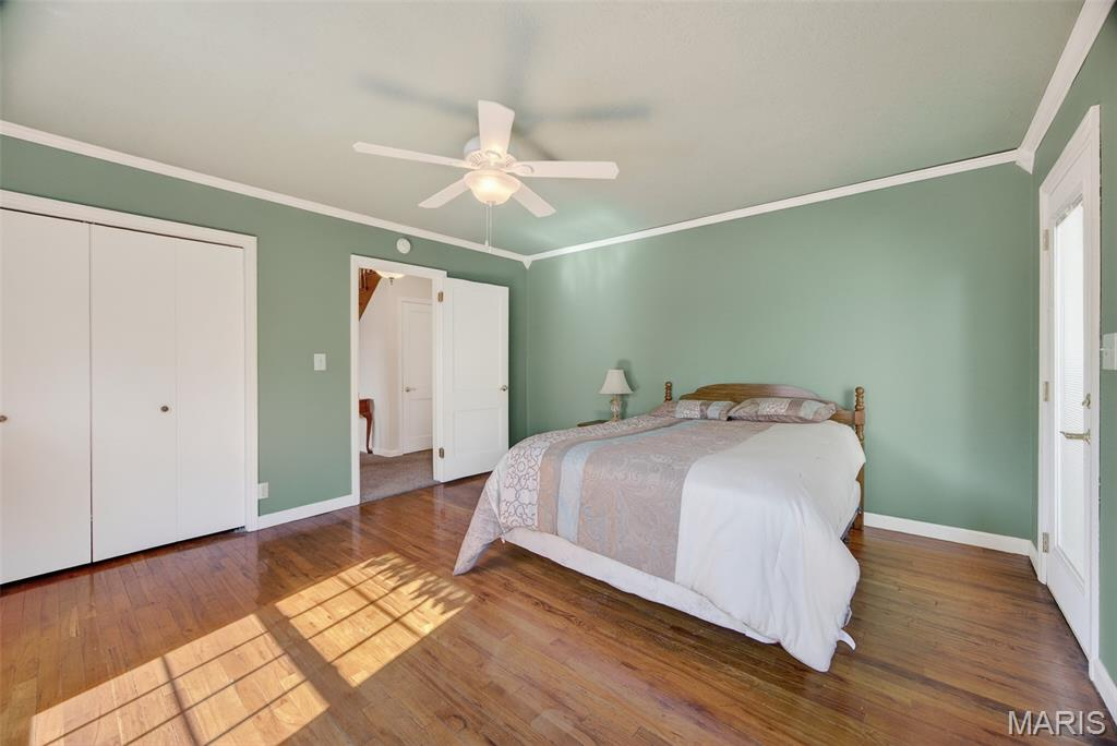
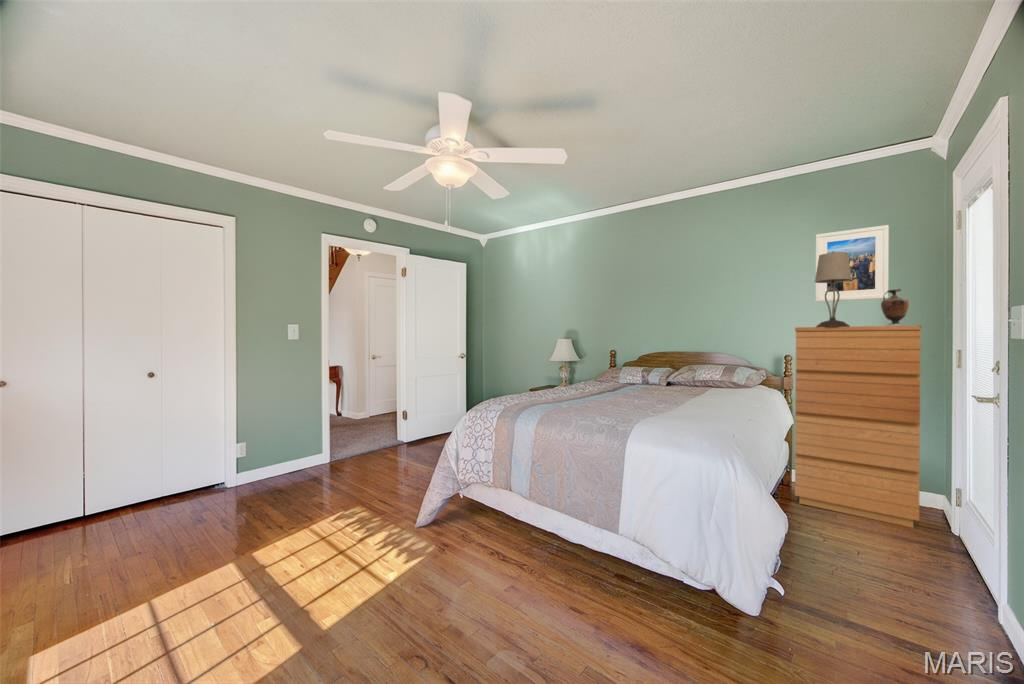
+ dresser [794,325,923,529]
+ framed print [815,224,890,303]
+ vase [880,287,910,326]
+ table lamp [814,252,852,327]
